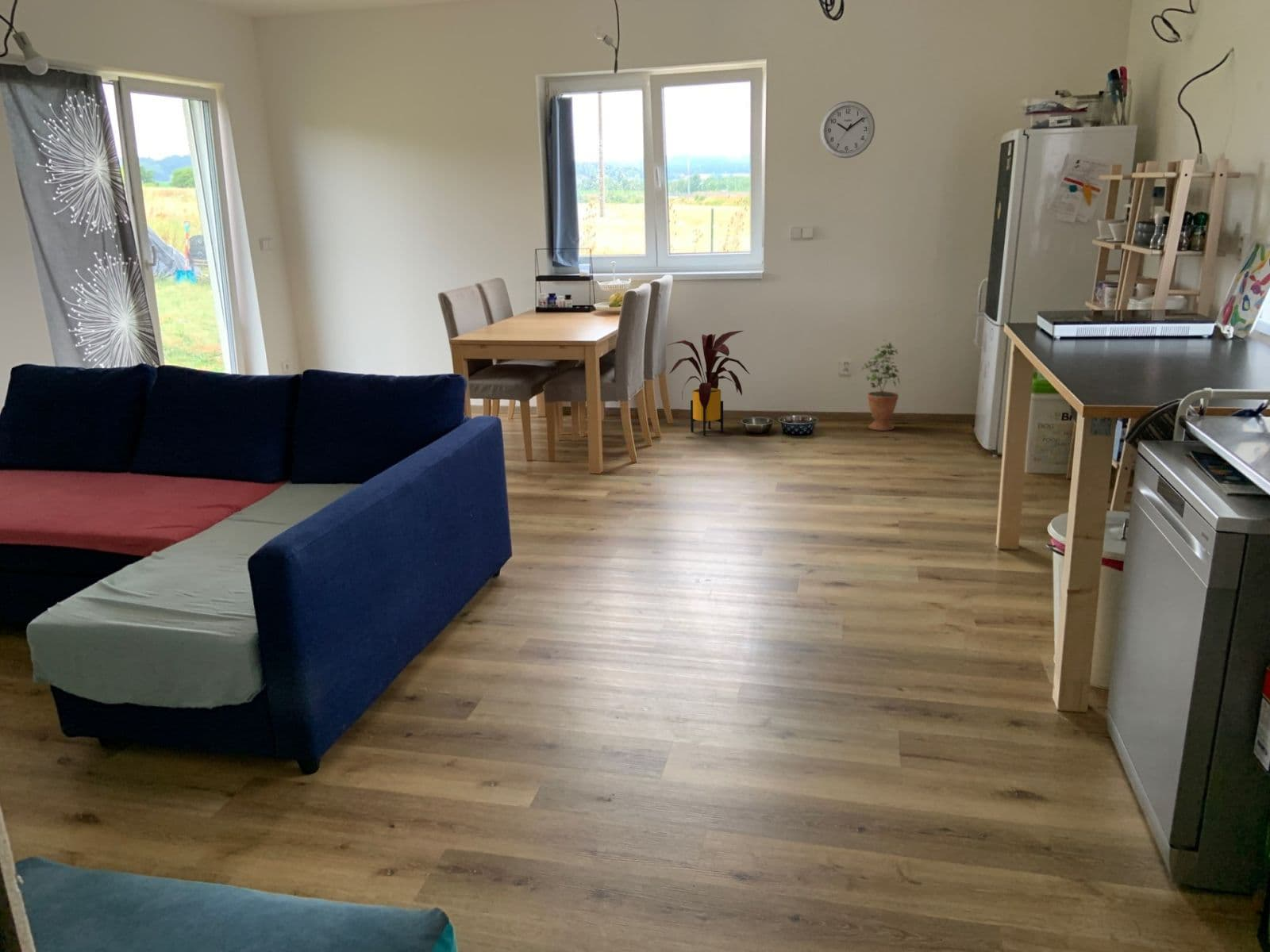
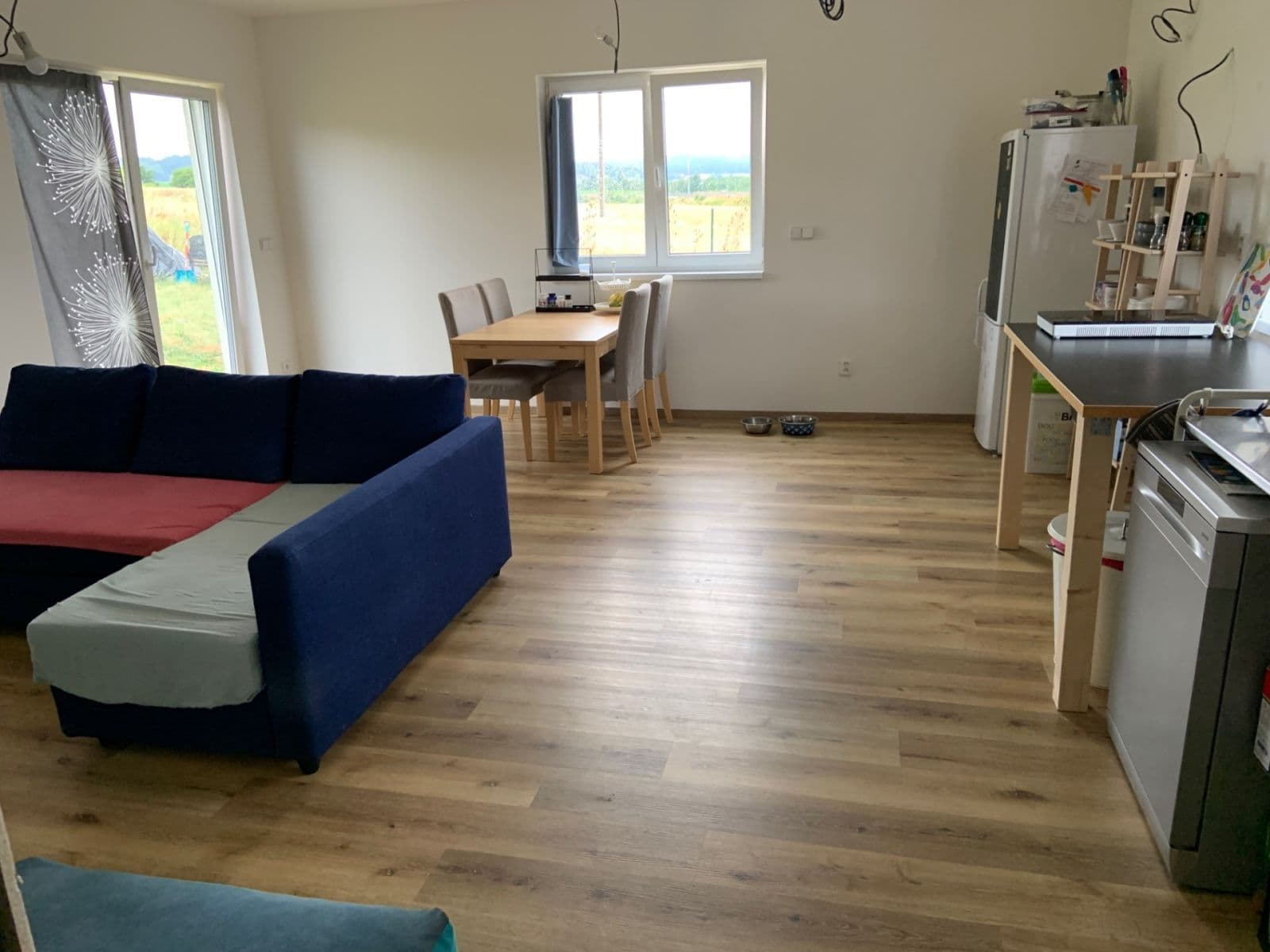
- potted plant [860,340,901,432]
- wall clock [819,100,876,159]
- house plant [668,330,751,436]
